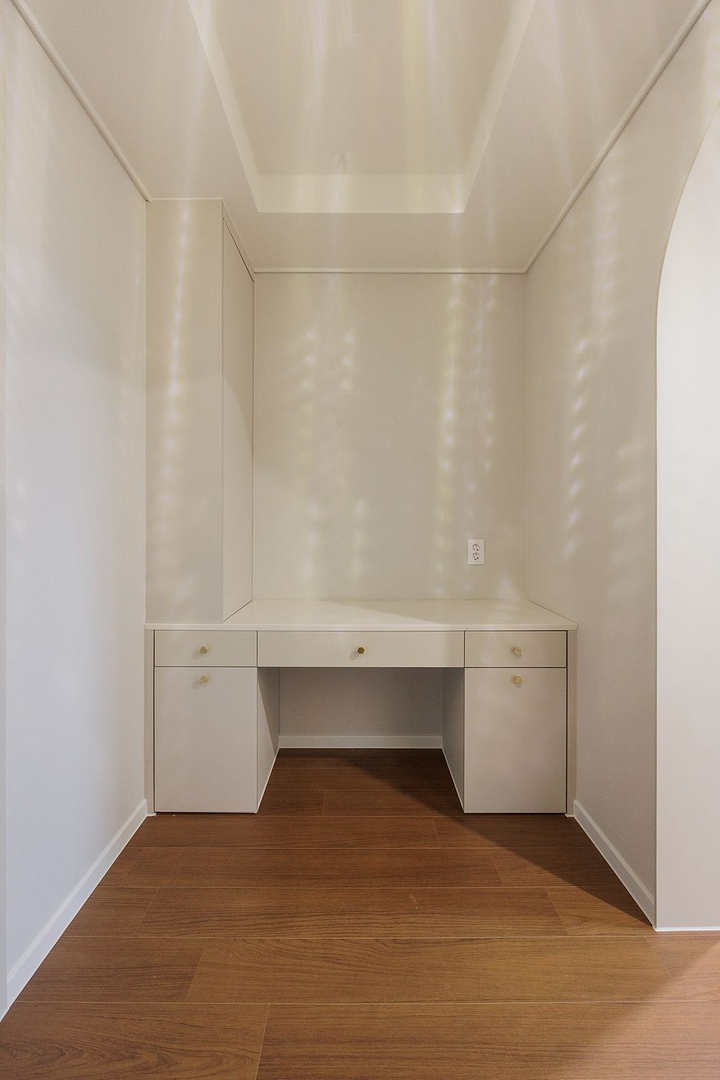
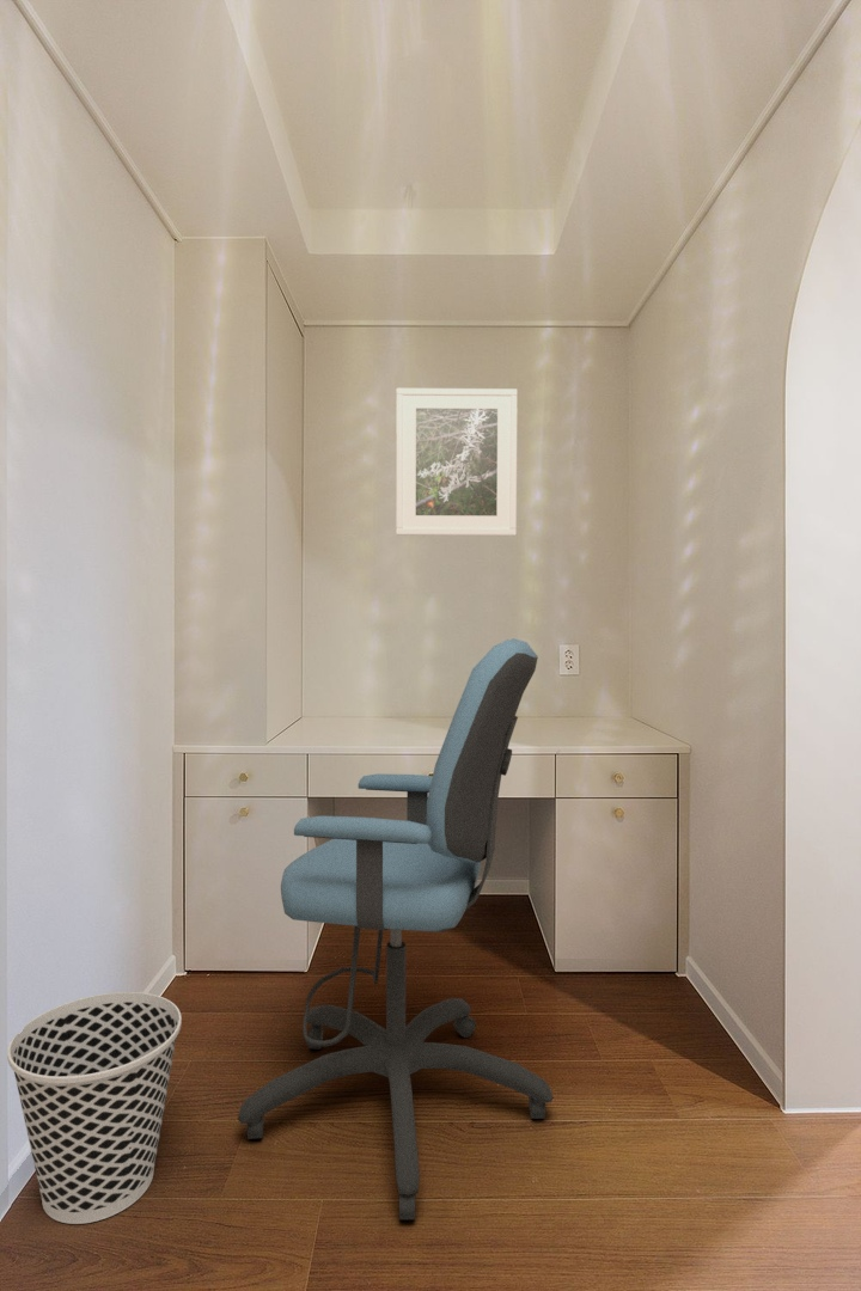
+ office chair [237,637,554,1220]
+ wastebasket [6,991,183,1225]
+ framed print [395,387,519,537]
